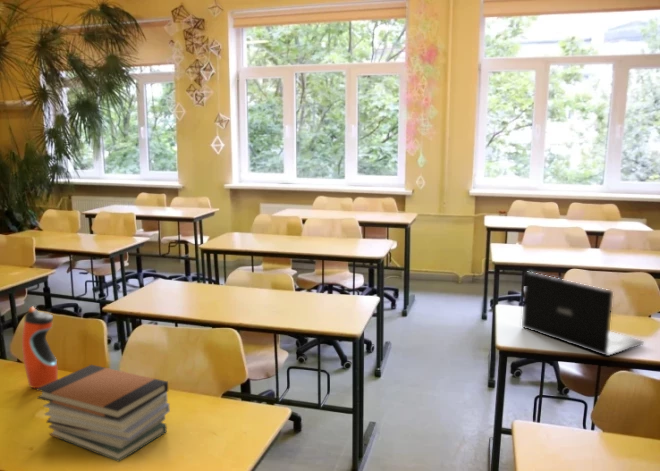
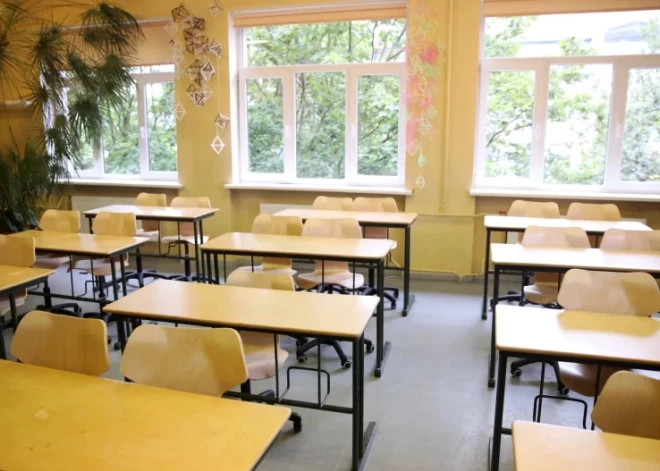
- laptop [521,271,645,357]
- book stack [36,364,171,463]
- water bottle [21,305,59,389]
